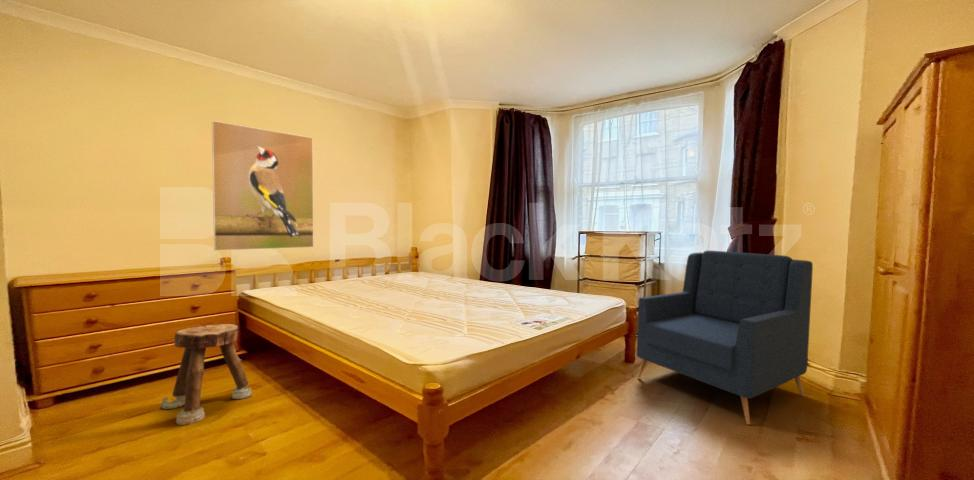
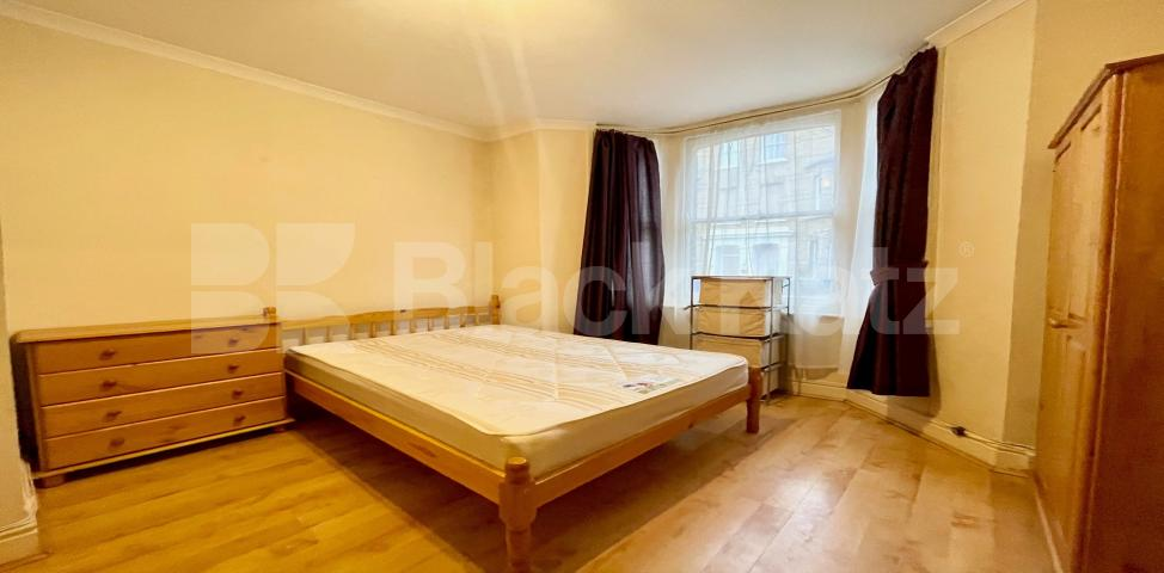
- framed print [211,120,315,252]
- stool [159,323,253,426]
- armchair [636,250,814,426]
